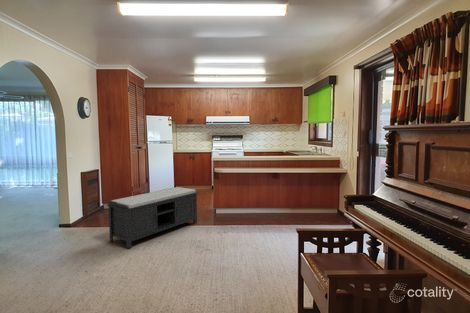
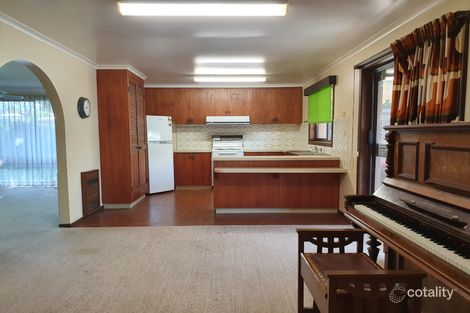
- bench [106,186,198,250]
